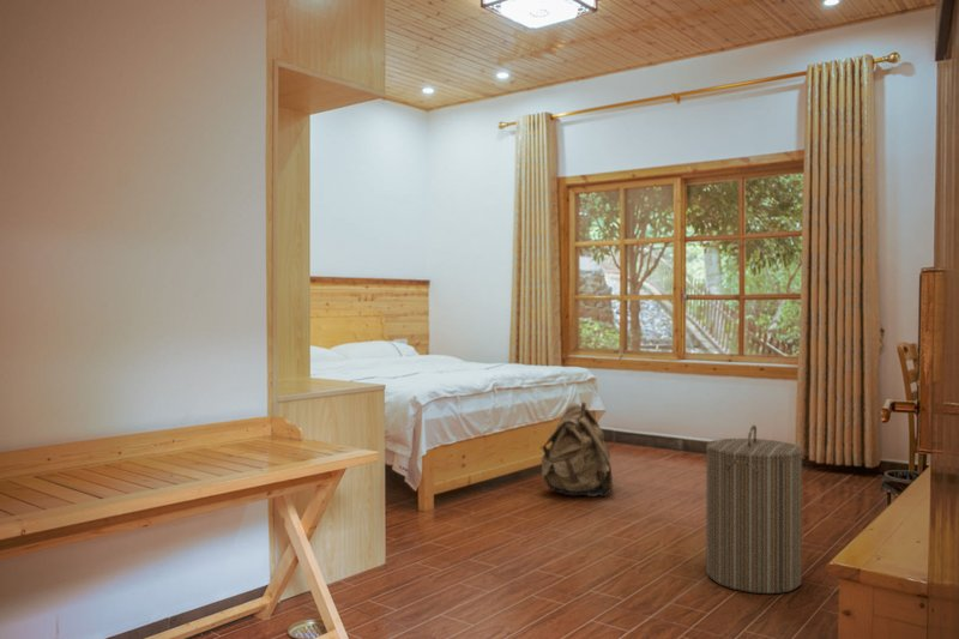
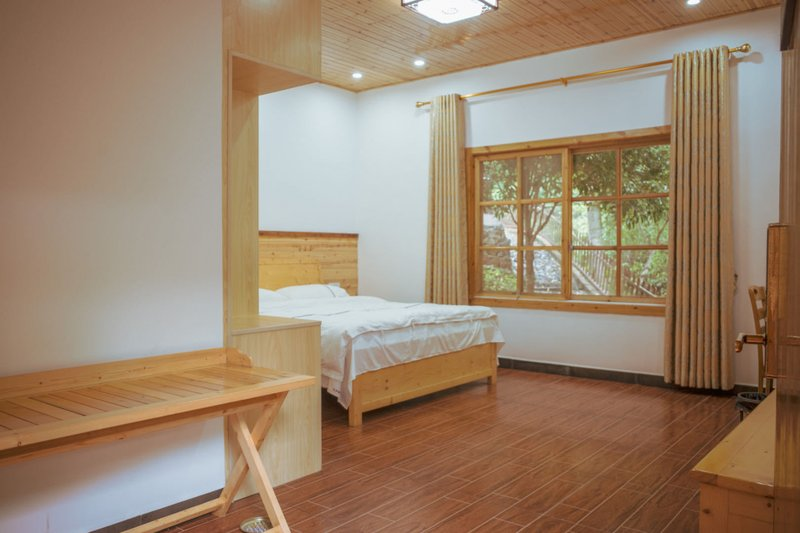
- backpack [541,400,614,498]
- laundry hamper [705,424,804,595]
